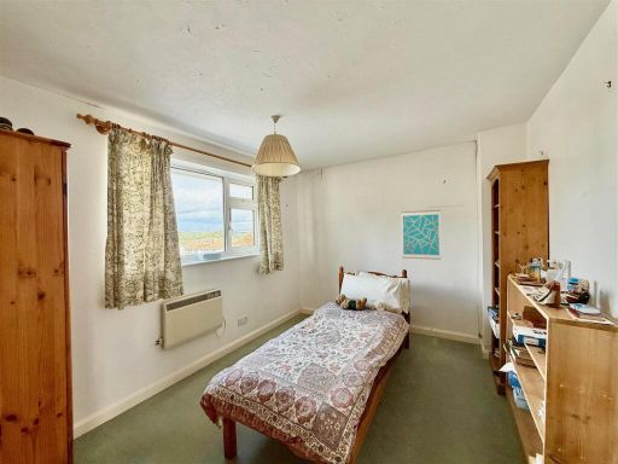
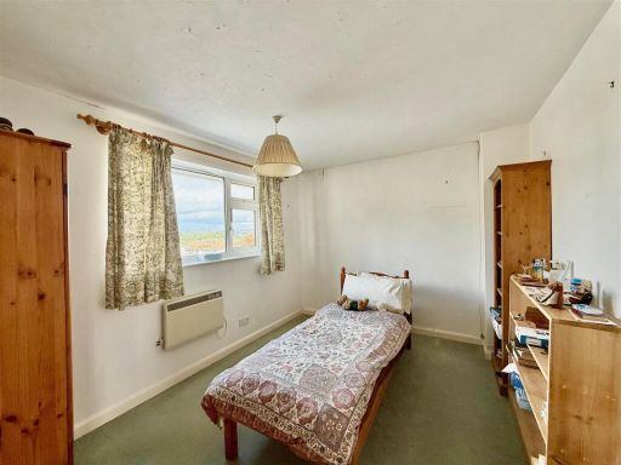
- wall art [400,209,442,261]
